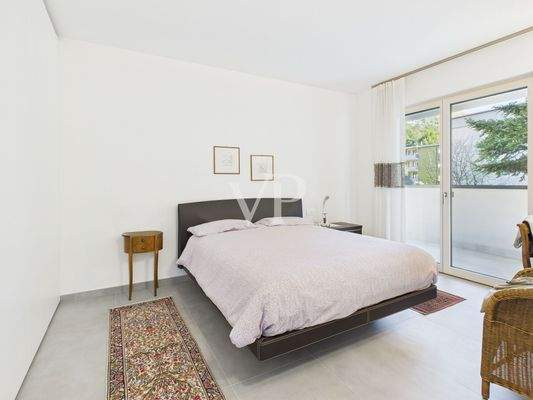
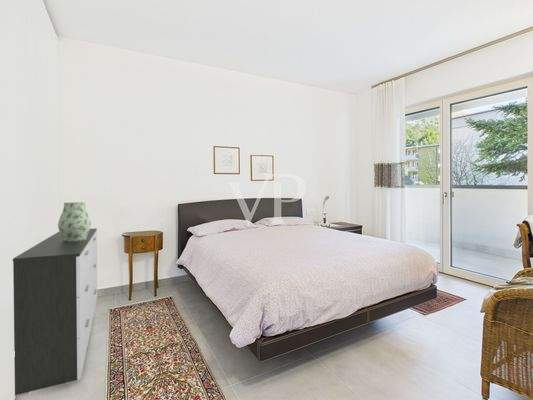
+ dresser [12,228,98,398]
+ vase [57,201,92,241]
